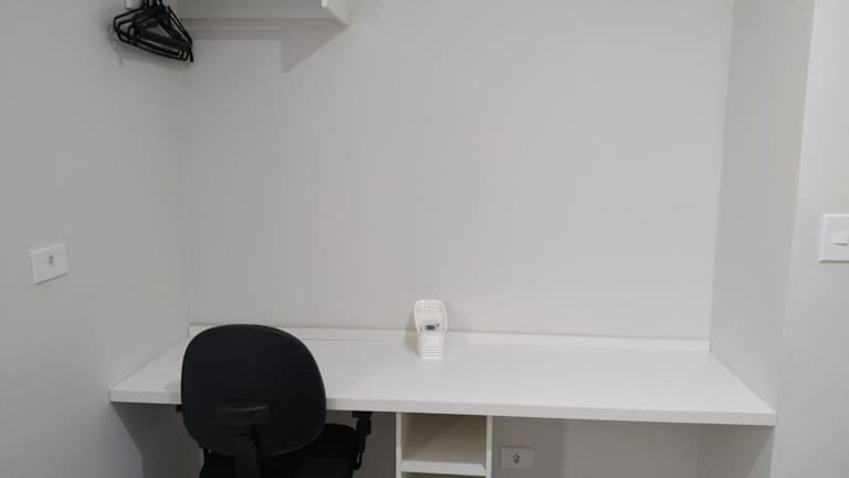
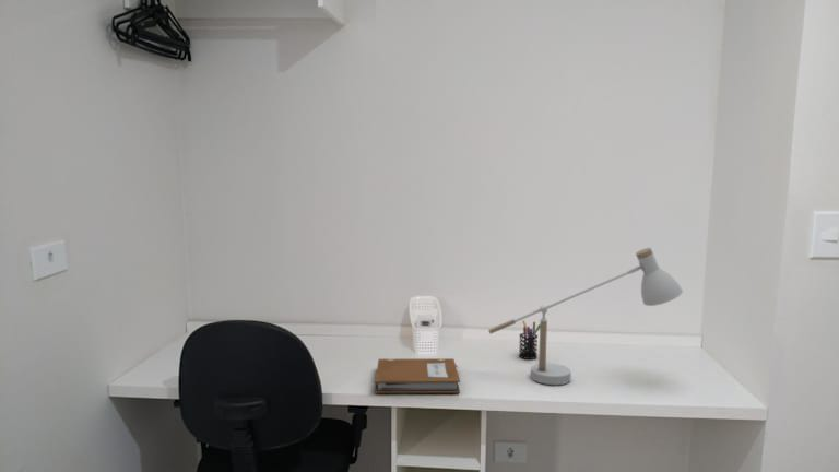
+ desk lamp [487,247,684,386]
+ pen holder [518,320,540,361]
+ notebook [374,357,461,394]
